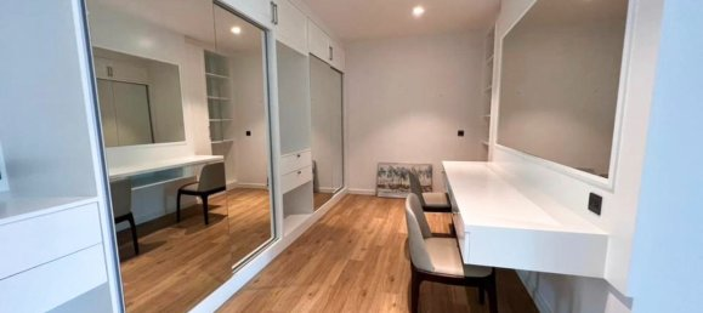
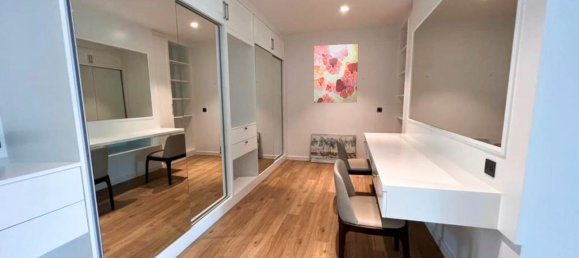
+ wall art [313,43,359,104]
